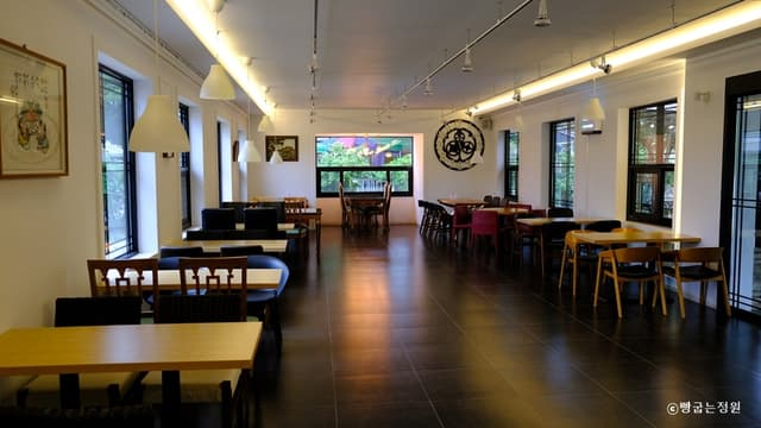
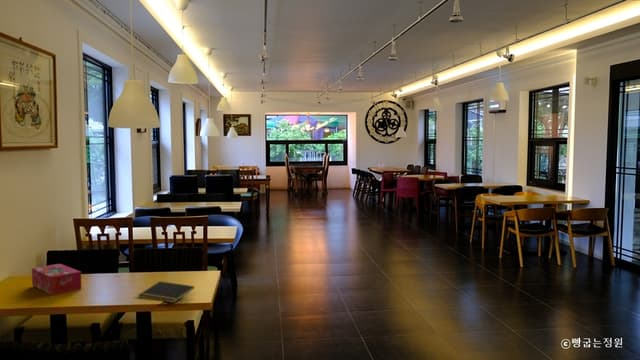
+ notepad [138,280,195,304]
+ tissue box [31,263,82,296]
